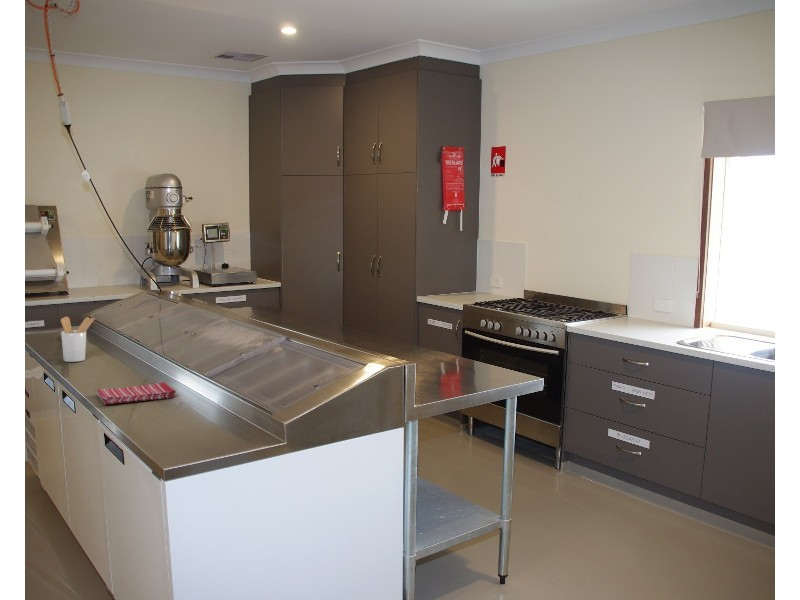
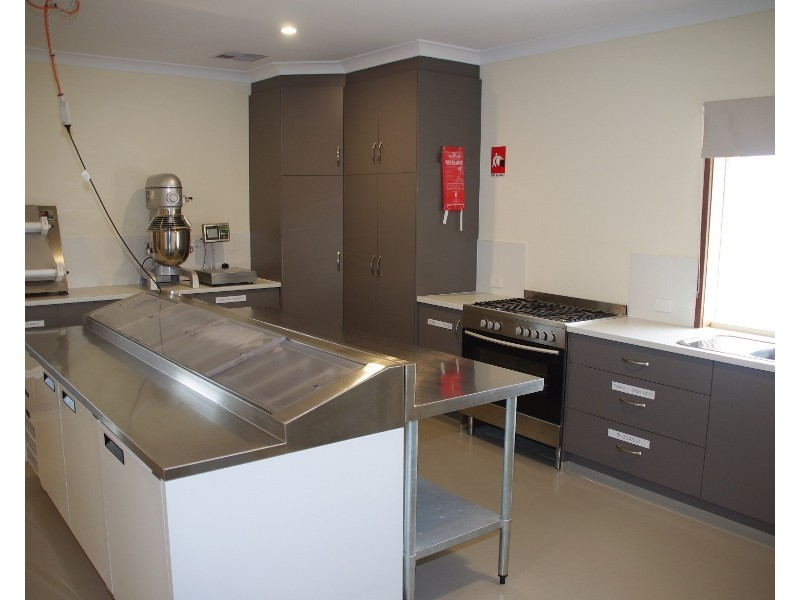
- dish towel [95,381,177,405]
- utensil holder [60,316,96,363]
